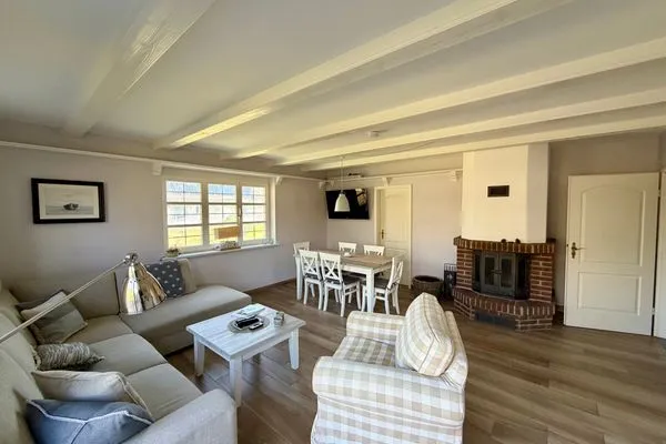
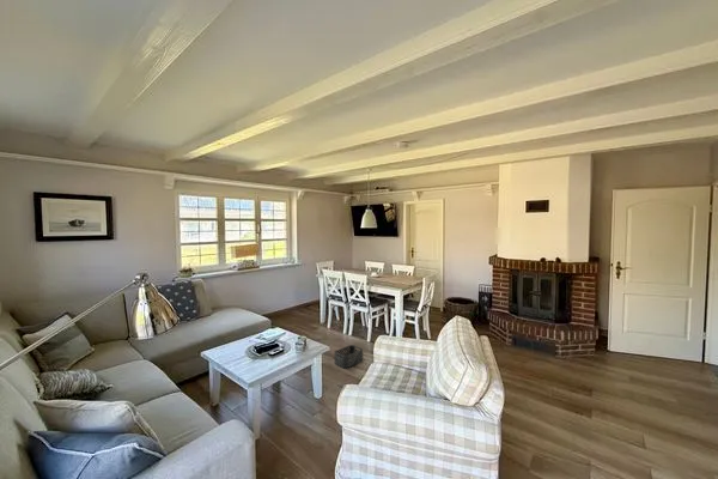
+ storage bin [334,344,364,369]
